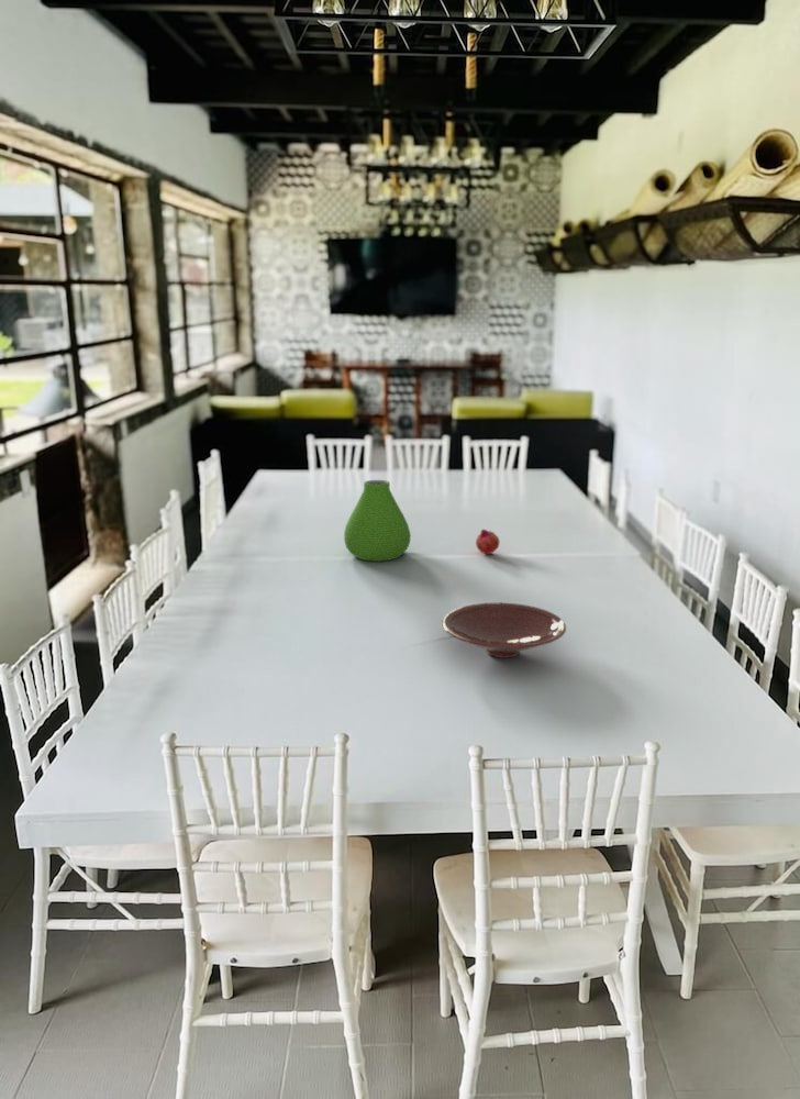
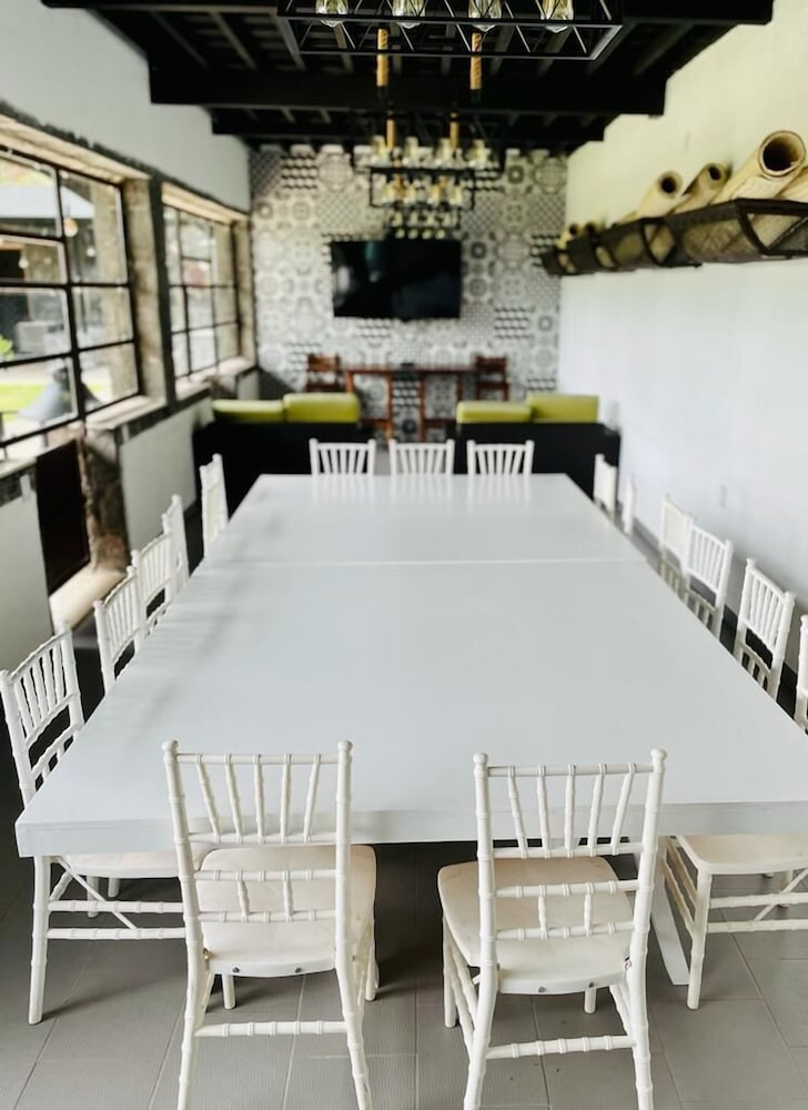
- vase [343,479,412,563]
- bowl [441,602,567,659]
- fruit [475,529,500,555]
